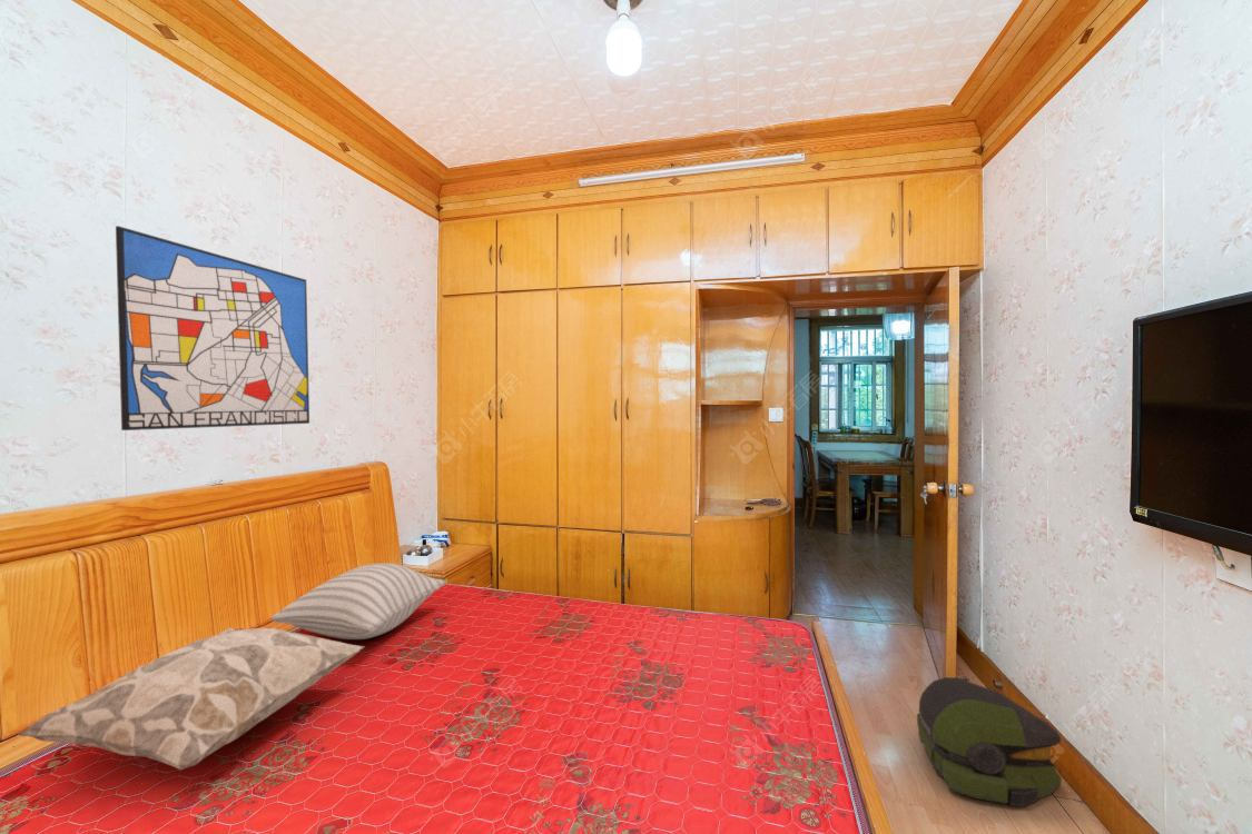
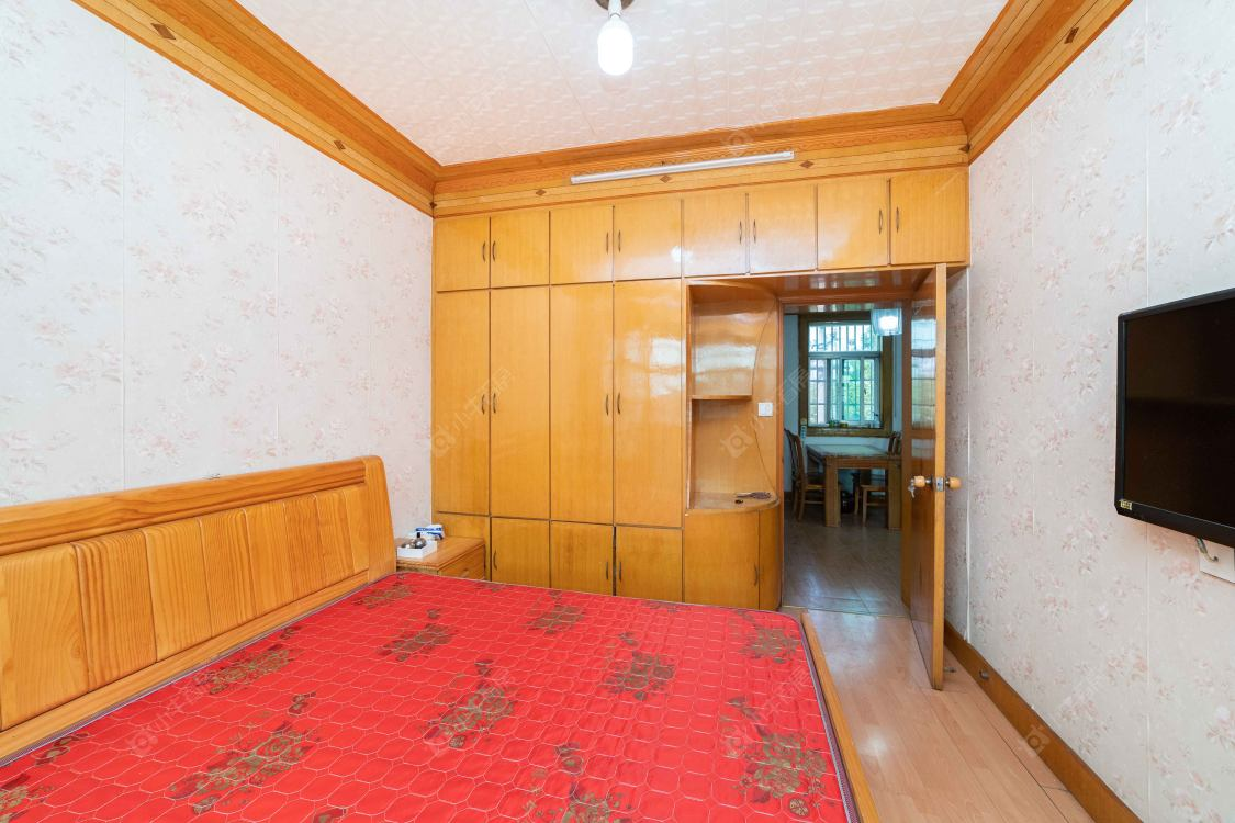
- wall art [115,225,310,431]
- pillow [269,563,447,641]
- backpack [916,676,1063,807]
- decorative pillow [17,627,366,771]
